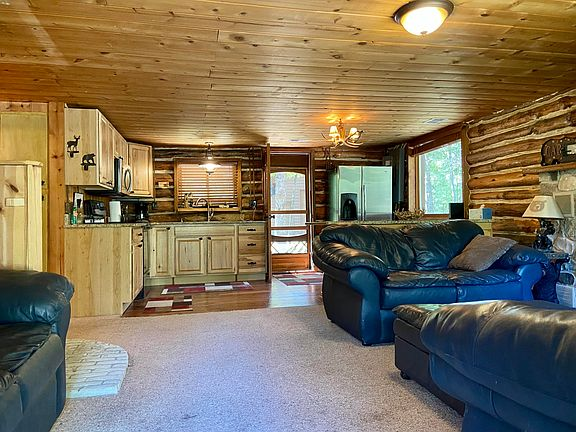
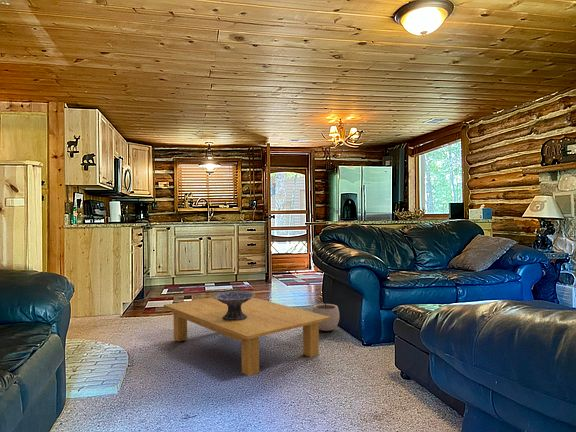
+ decorative bowl [212,290,256,321]
+ plant pot [311,295,340,332]
+ coffee table [163,296,330,377]
